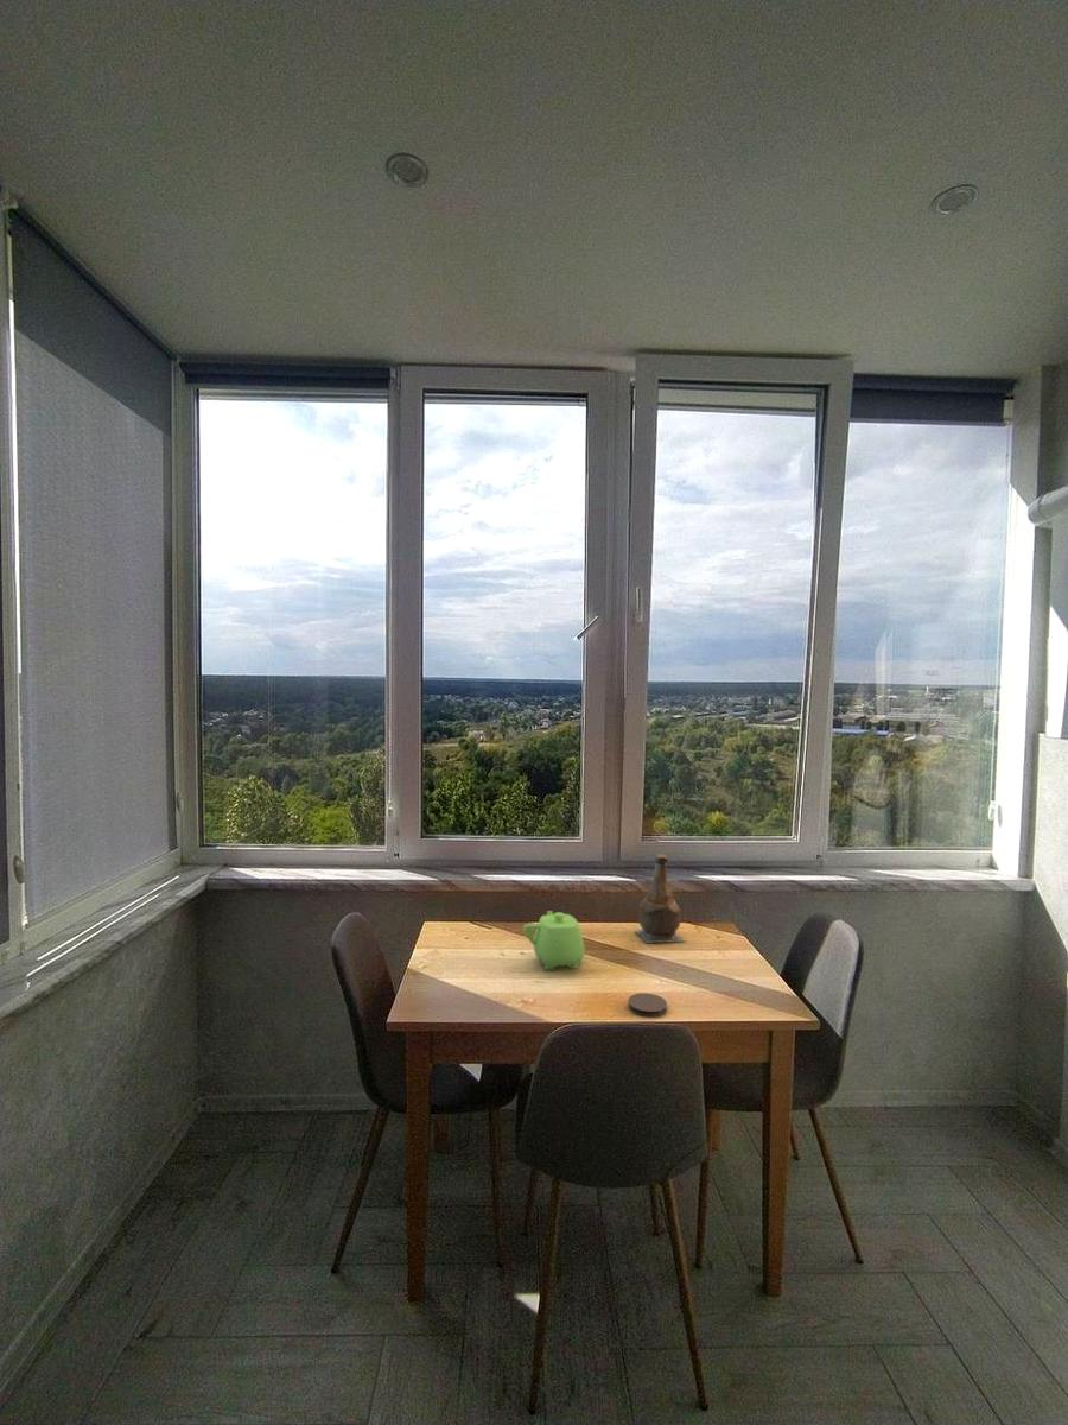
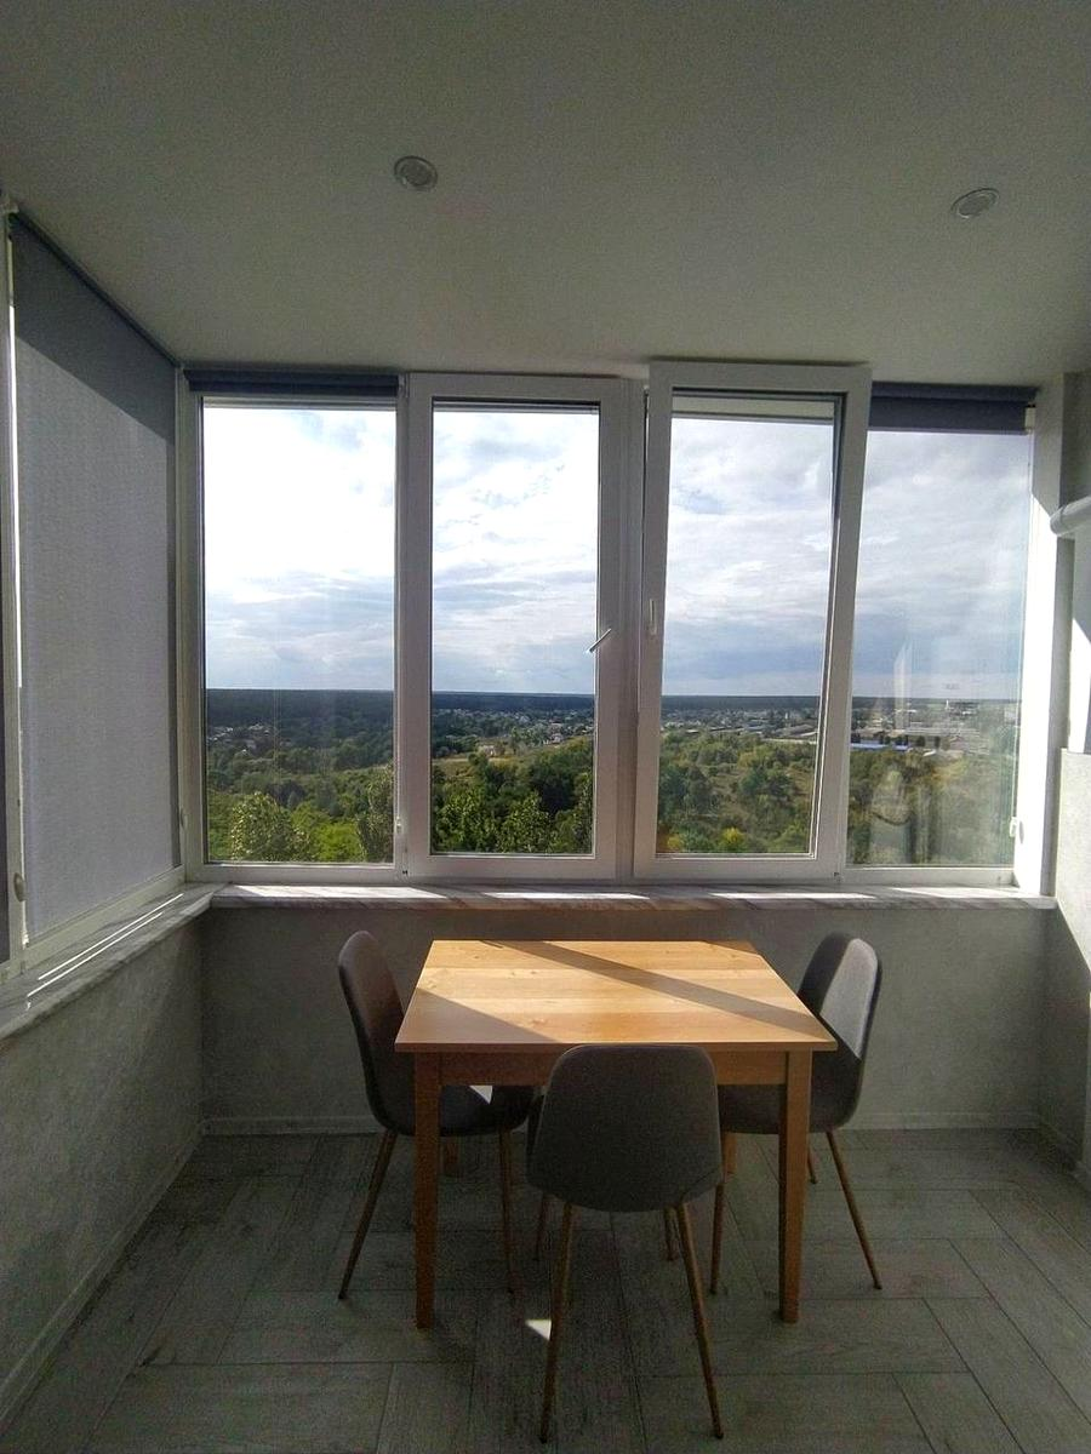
- bottle [632,853,687,944]
- teapot [522,910,585,971]
- coaster [627,992,668,1018]
